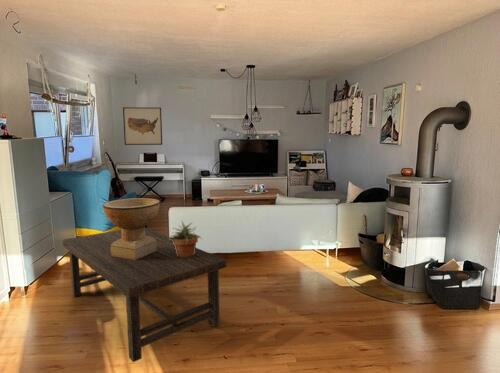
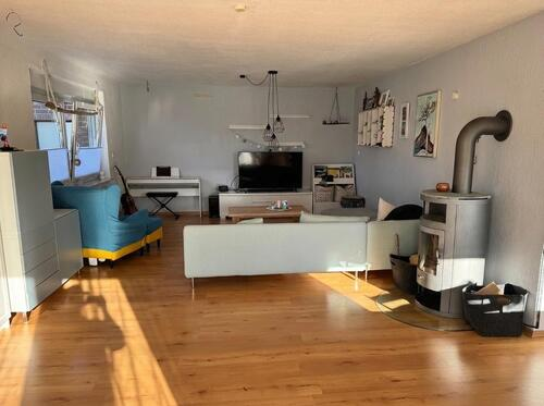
- coffee table [62,227,228,363]
- decorative bowl [102,197,161,260]
- potted plant [168,219,204,257]
- wall art [122,106,163,146]
